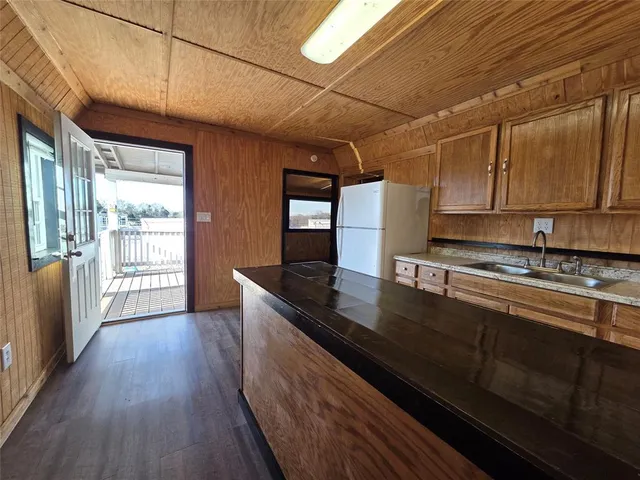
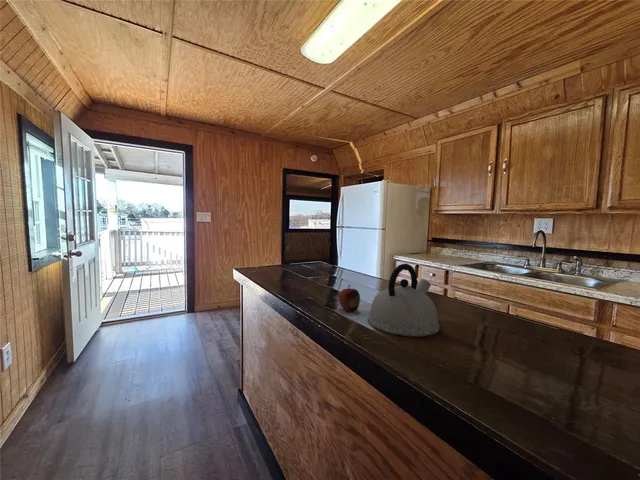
+ fruit [338,284,361,313]
+ kettle [367,263,441,337]
